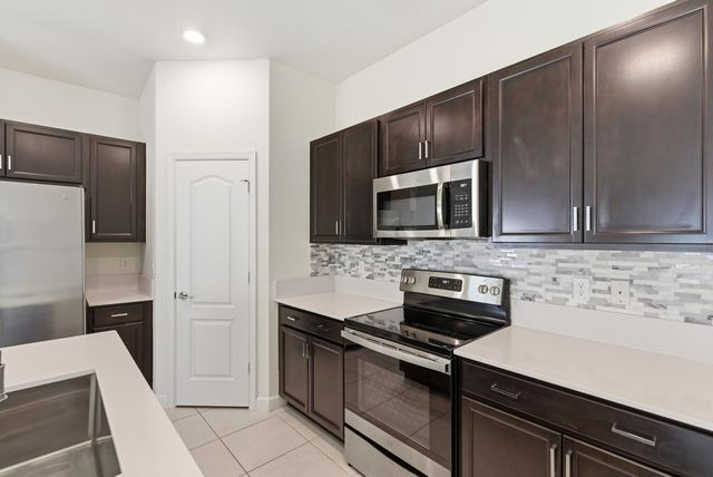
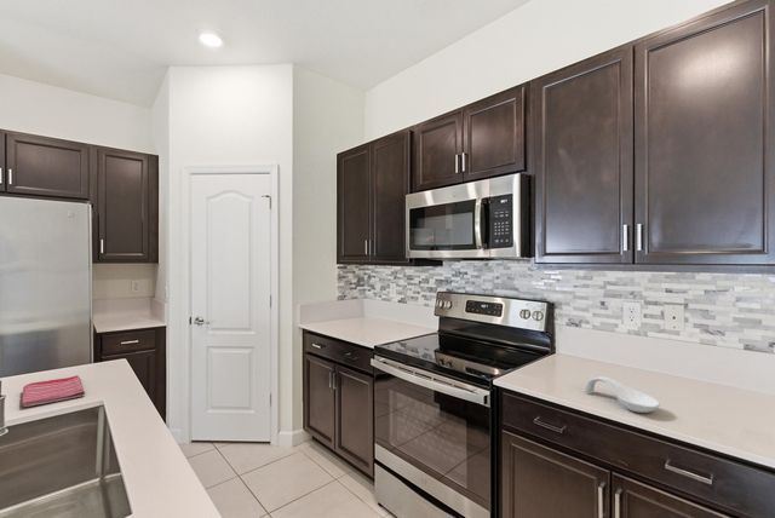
+ dish towel [21,374,86,408]
+ spoon rest [584,375,661,414]
